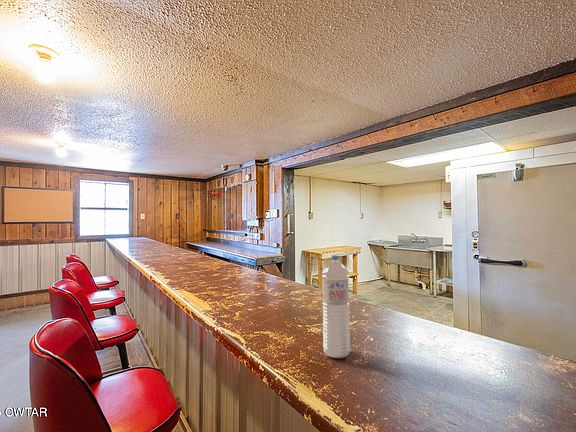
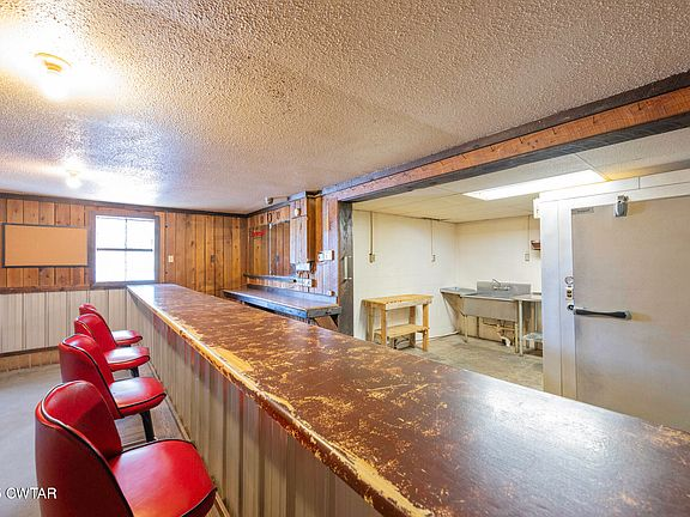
- water bottle [321,254,351,359]
